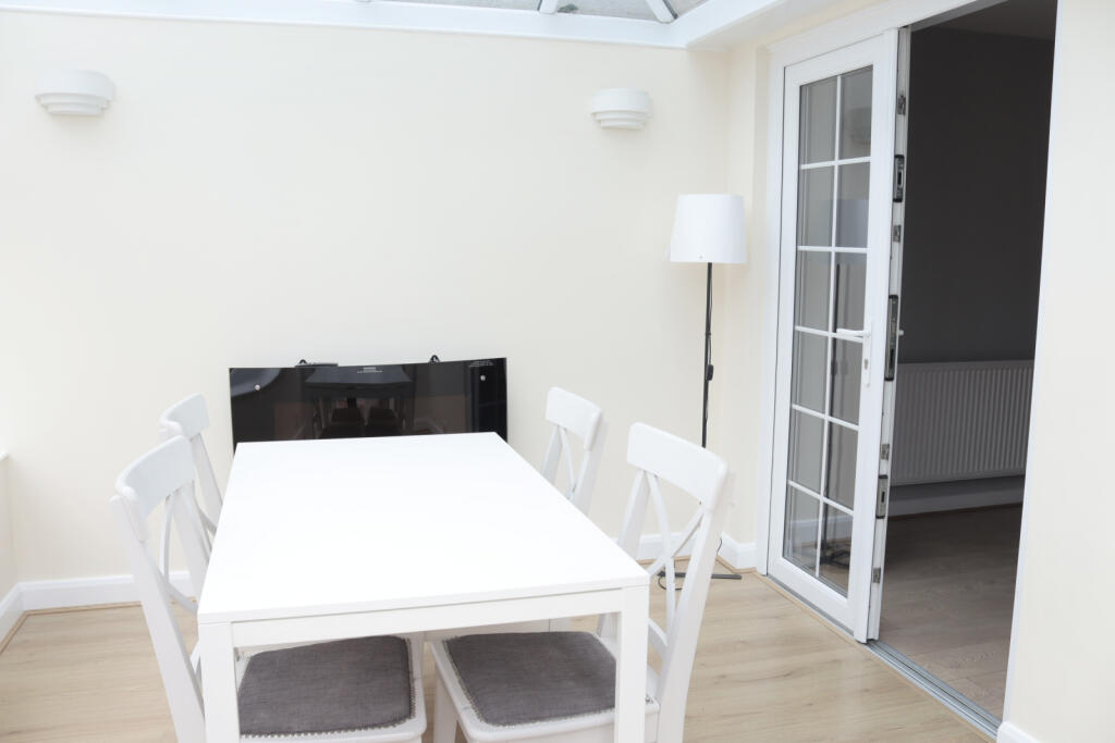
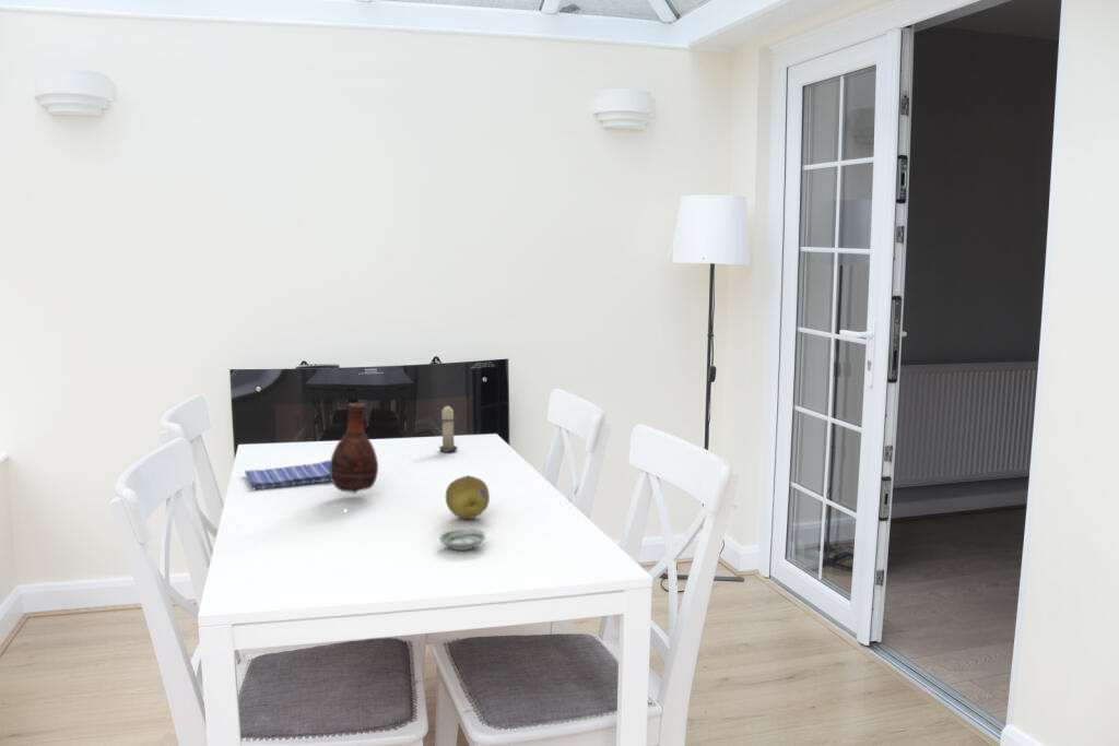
+ vase [329,402,379,495]
+ fruit [445,475,491,520]
+ candle [437,402,460,452]
+ saucer [438,528,486,552]
+ dish towel [244,460,332,492]
